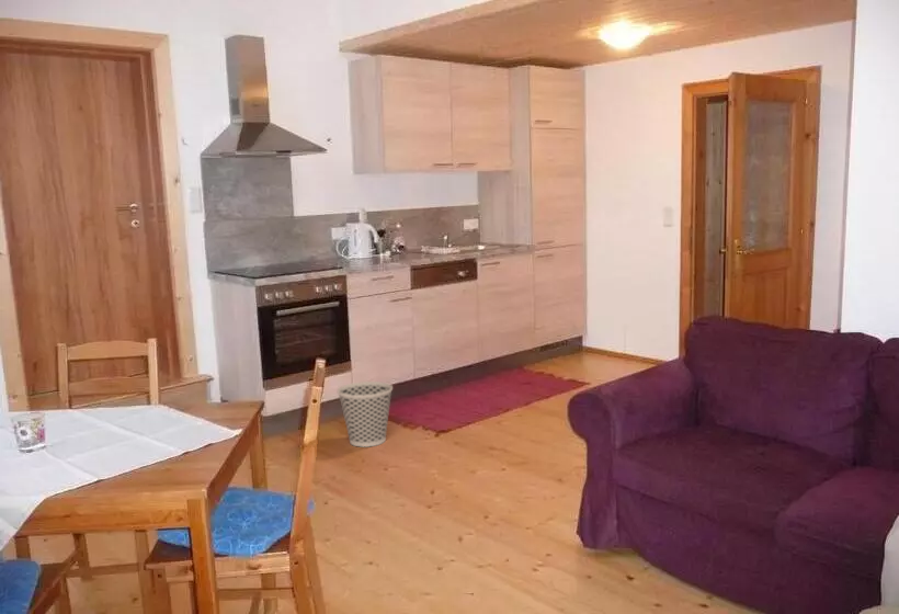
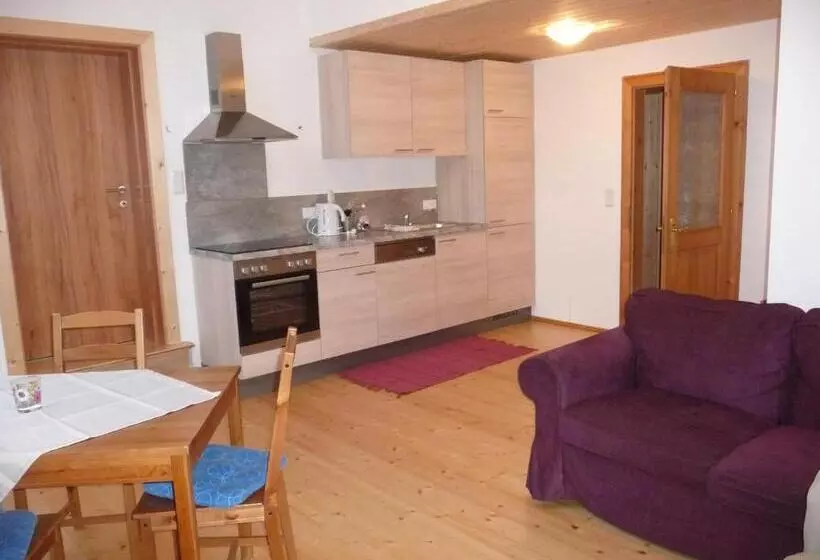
- wastebasket [337,380,394,448]
